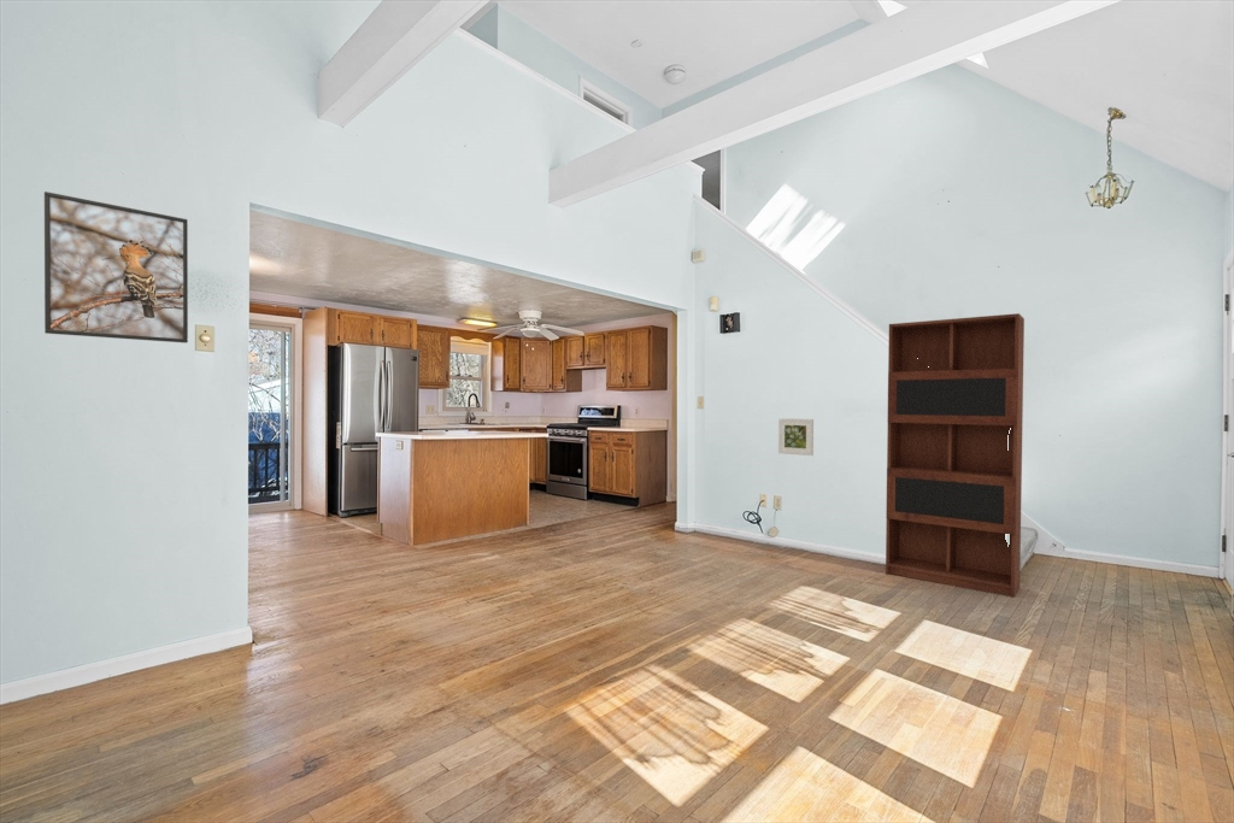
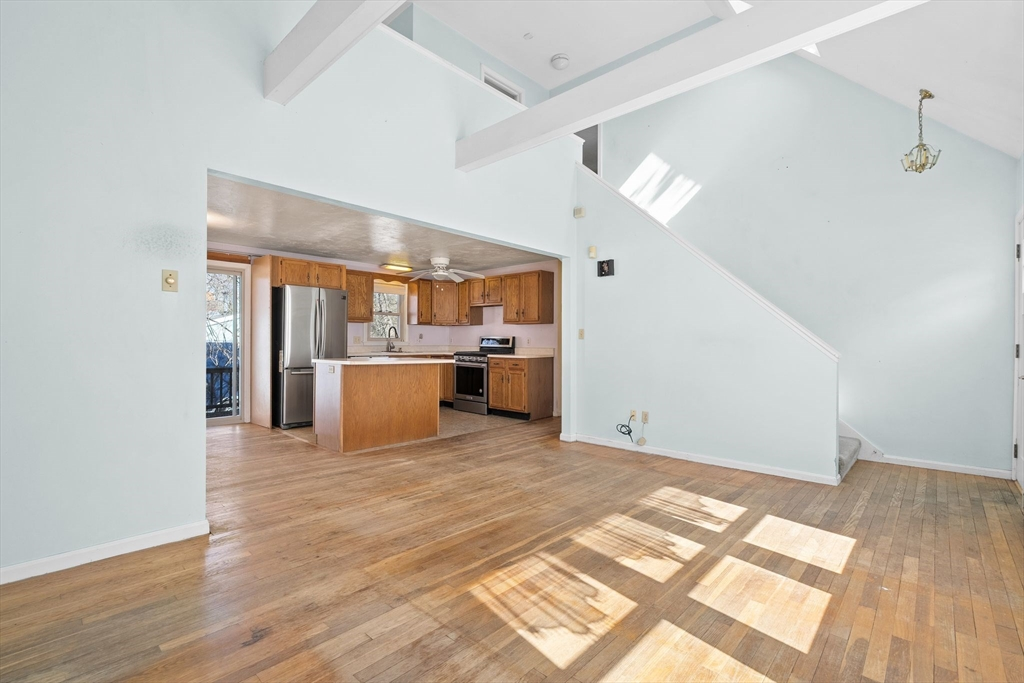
- bookcase [885,312,1026,599]
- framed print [777,417,815,457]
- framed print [43,190,189,345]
